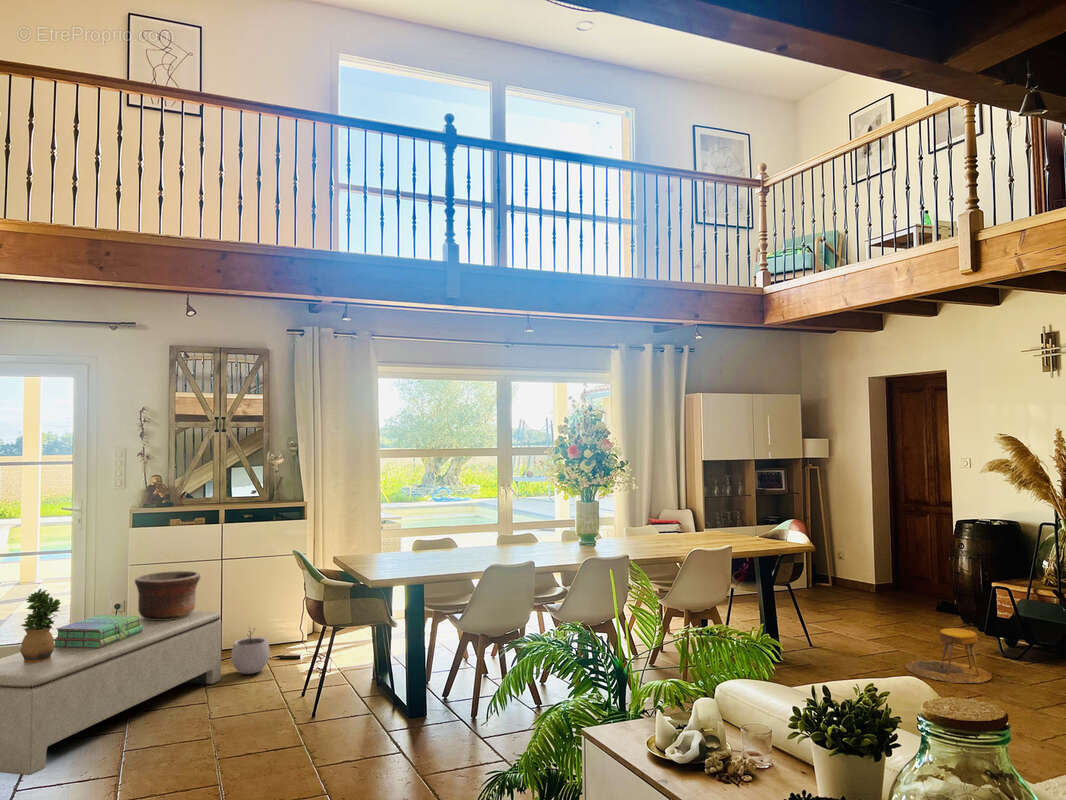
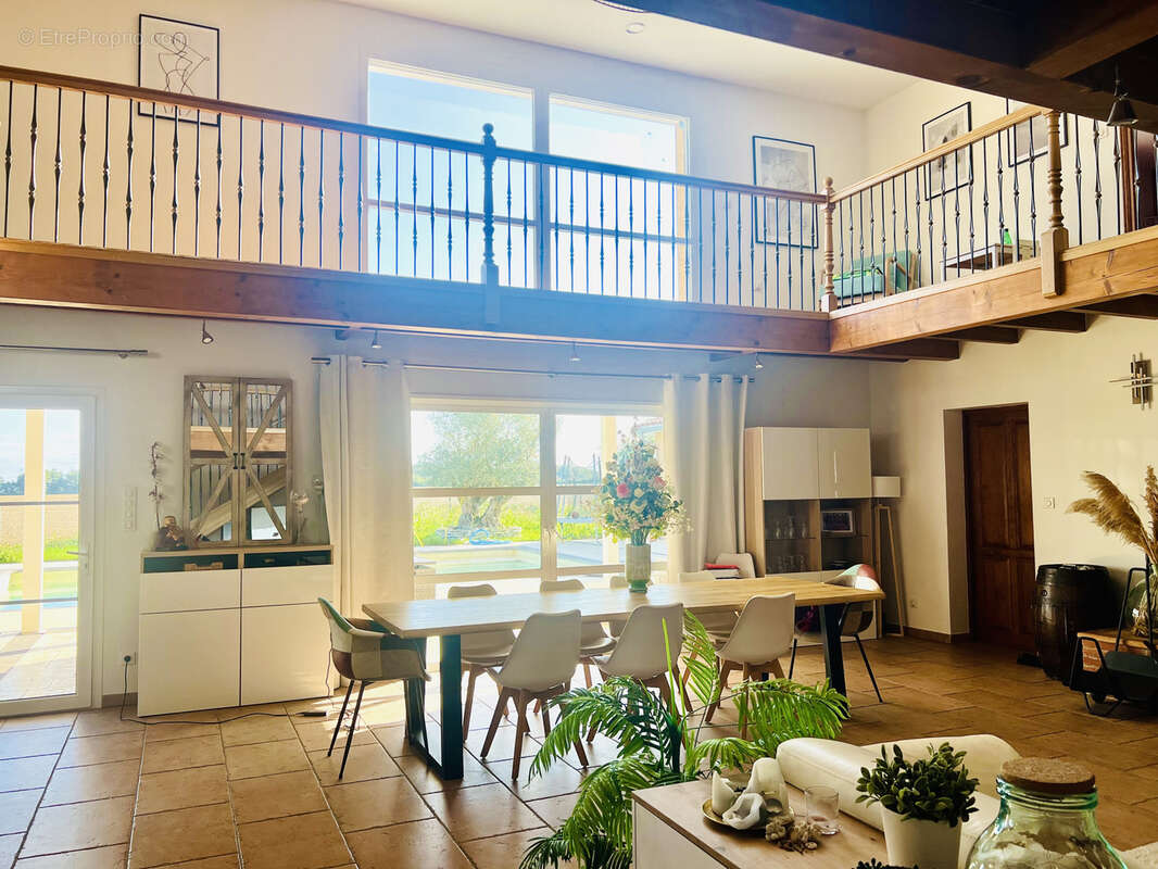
- bench [0,610,222,776]
- stack of books [54,614,143,648]
- ceramic pot [134,570,201,620]
- stool [904,627,993,684]
- potted plant [19,588,62,663]
- plant pot [230,626,271,675]
